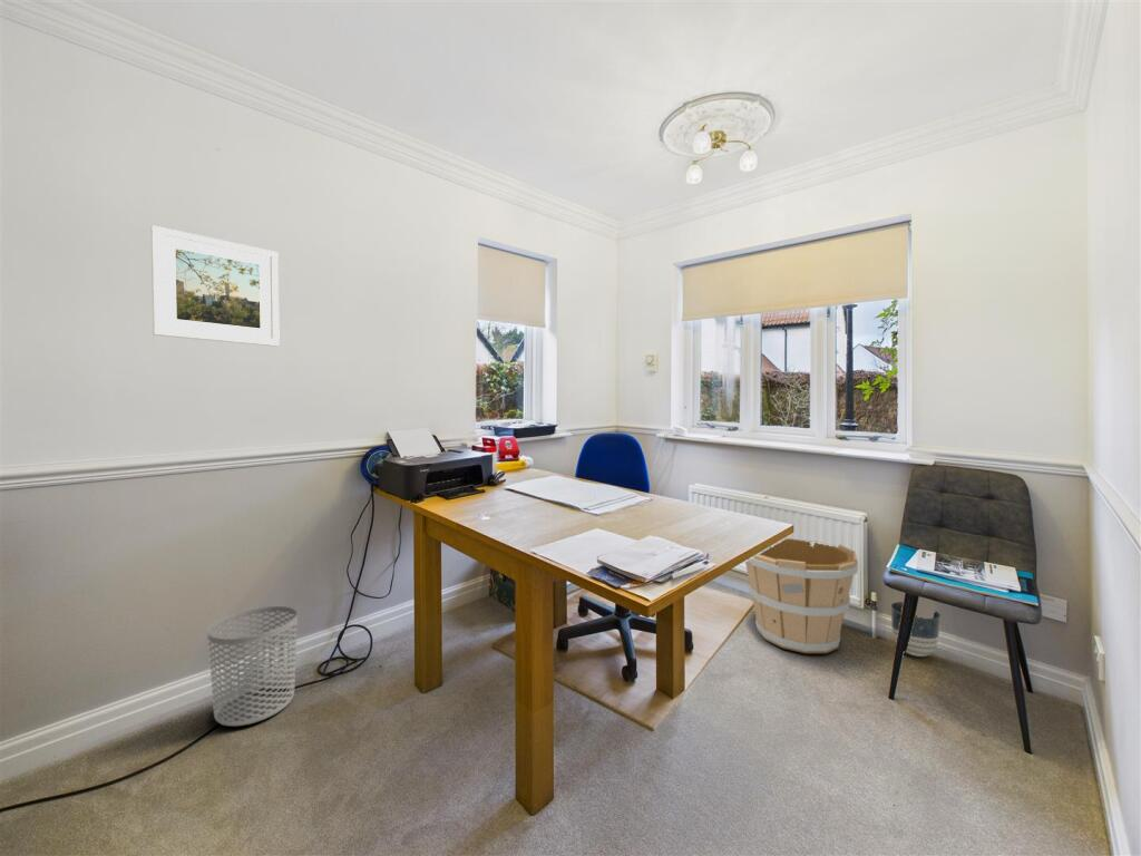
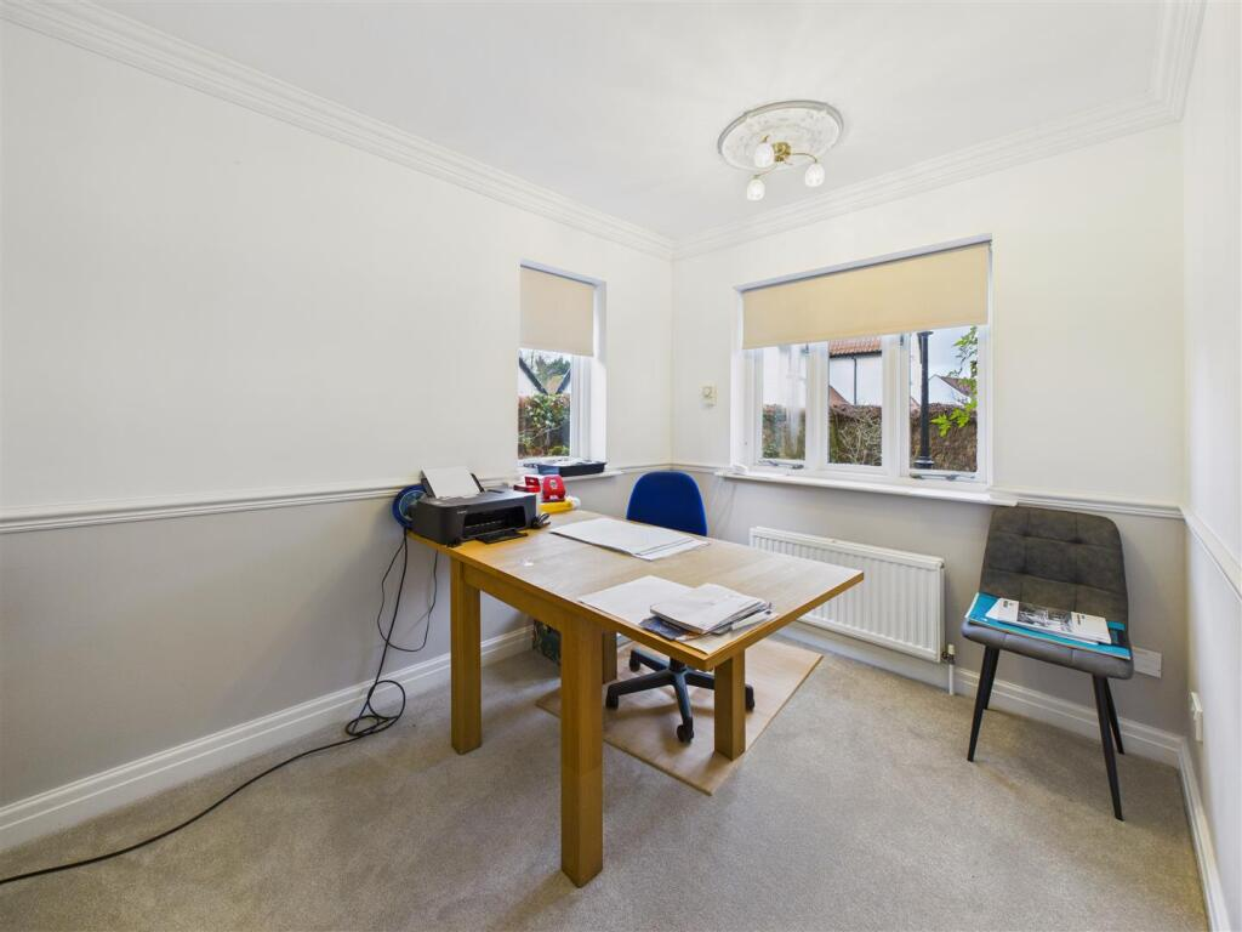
- wooden bucket [744,537,859,654]
- waste bin [206,605,299,727]
- planter [889,601,942,658]
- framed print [150,224,281,348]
